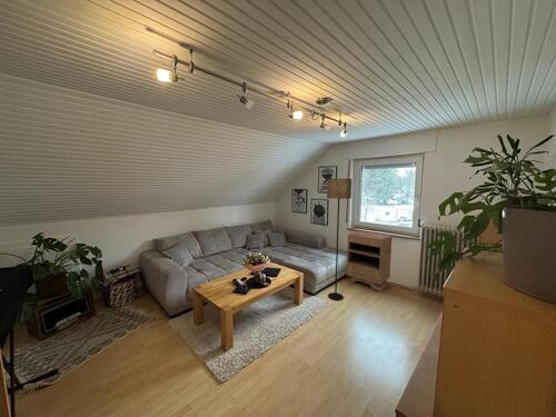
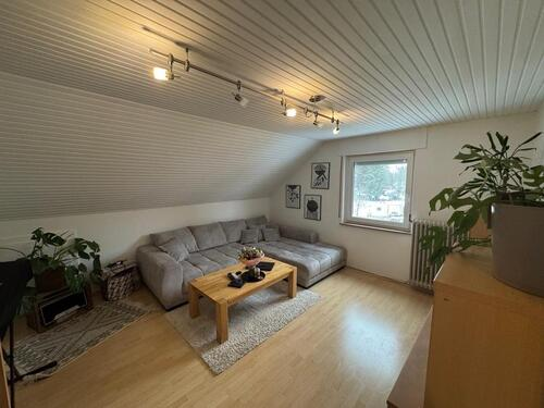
- nightstand [346,230,393,292]
- floor lamp [326,178,353,301]
